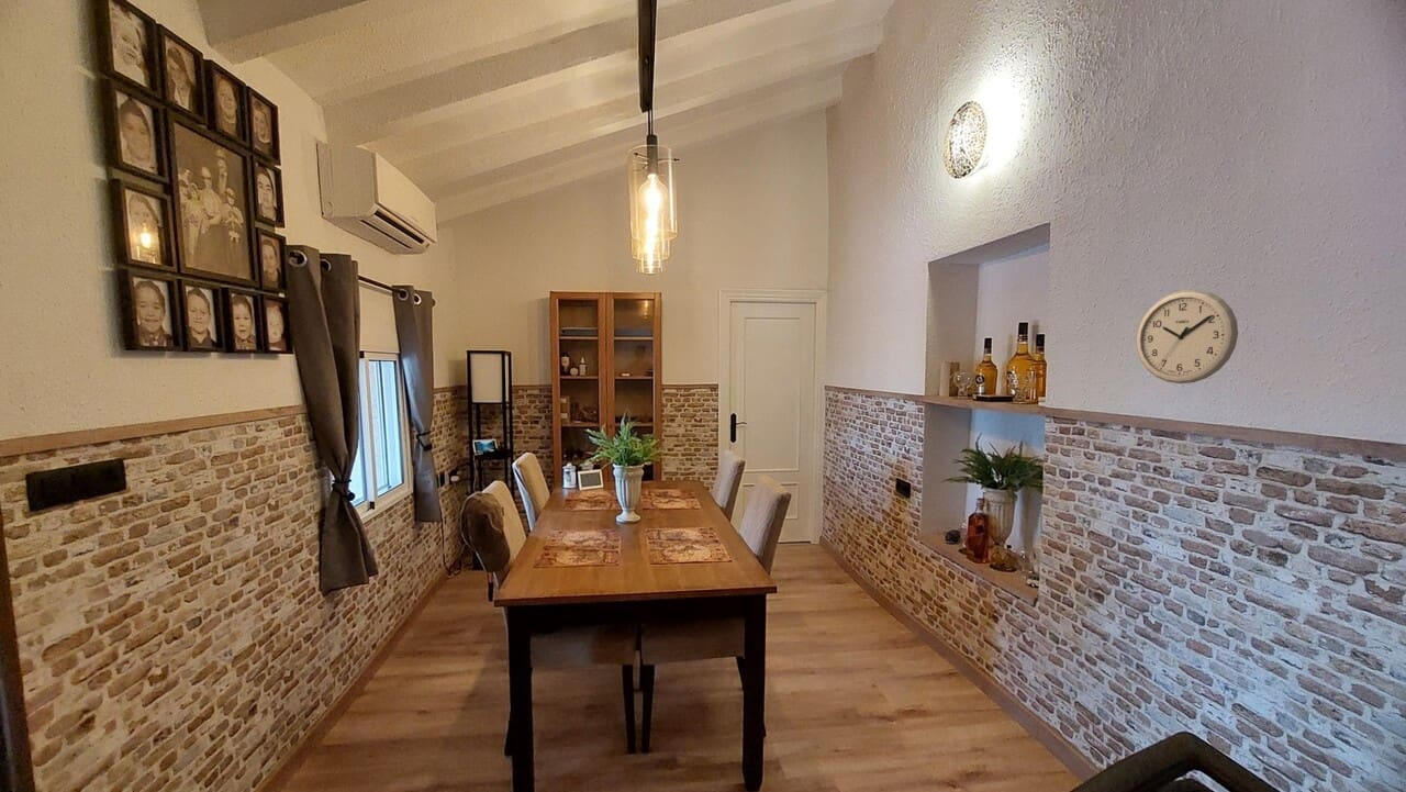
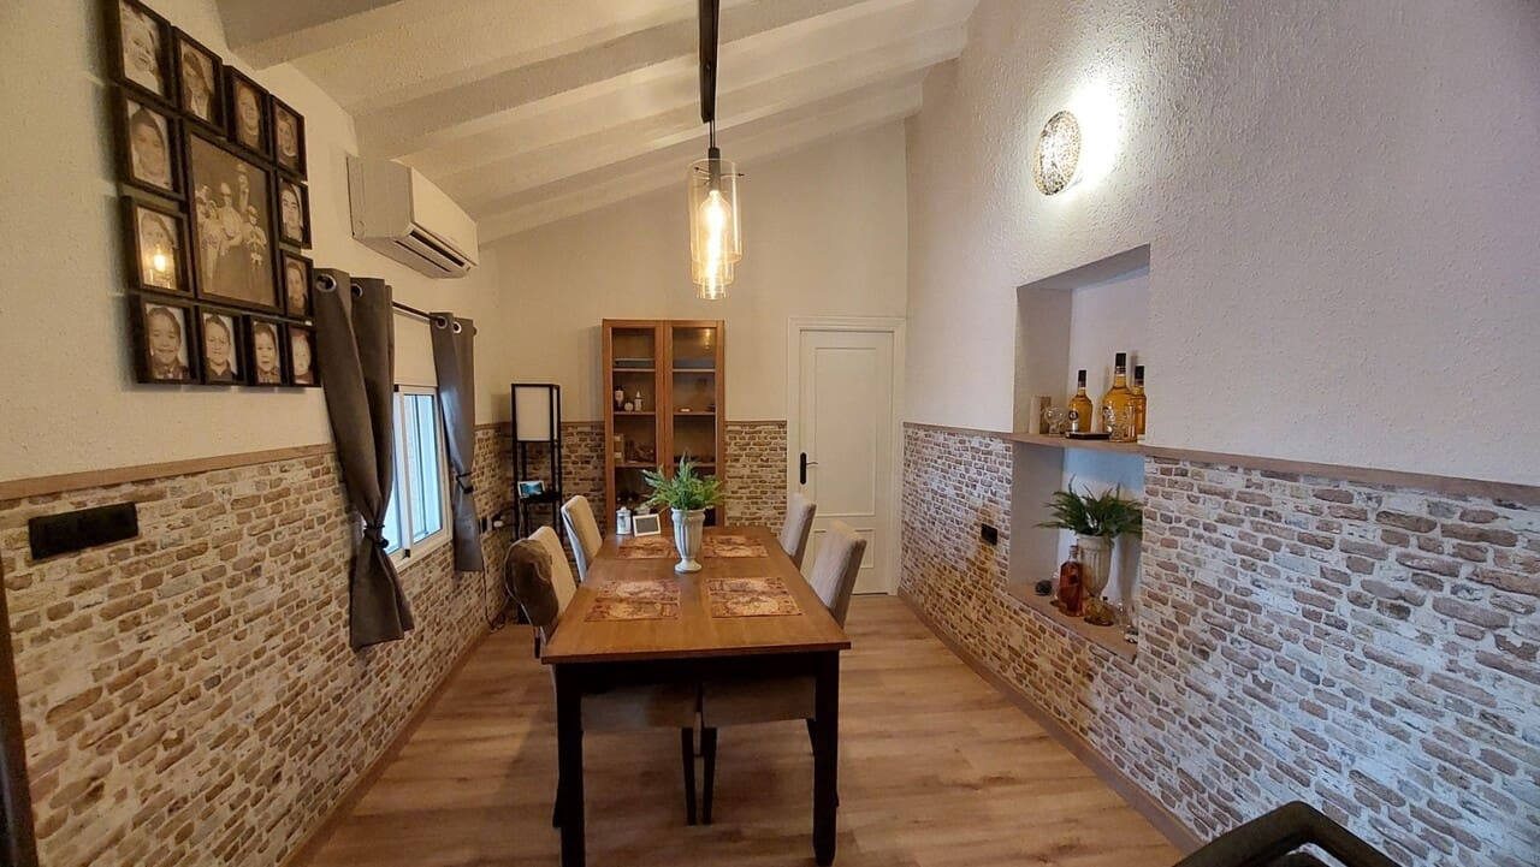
- wall clock [1136,289,1239,384]
